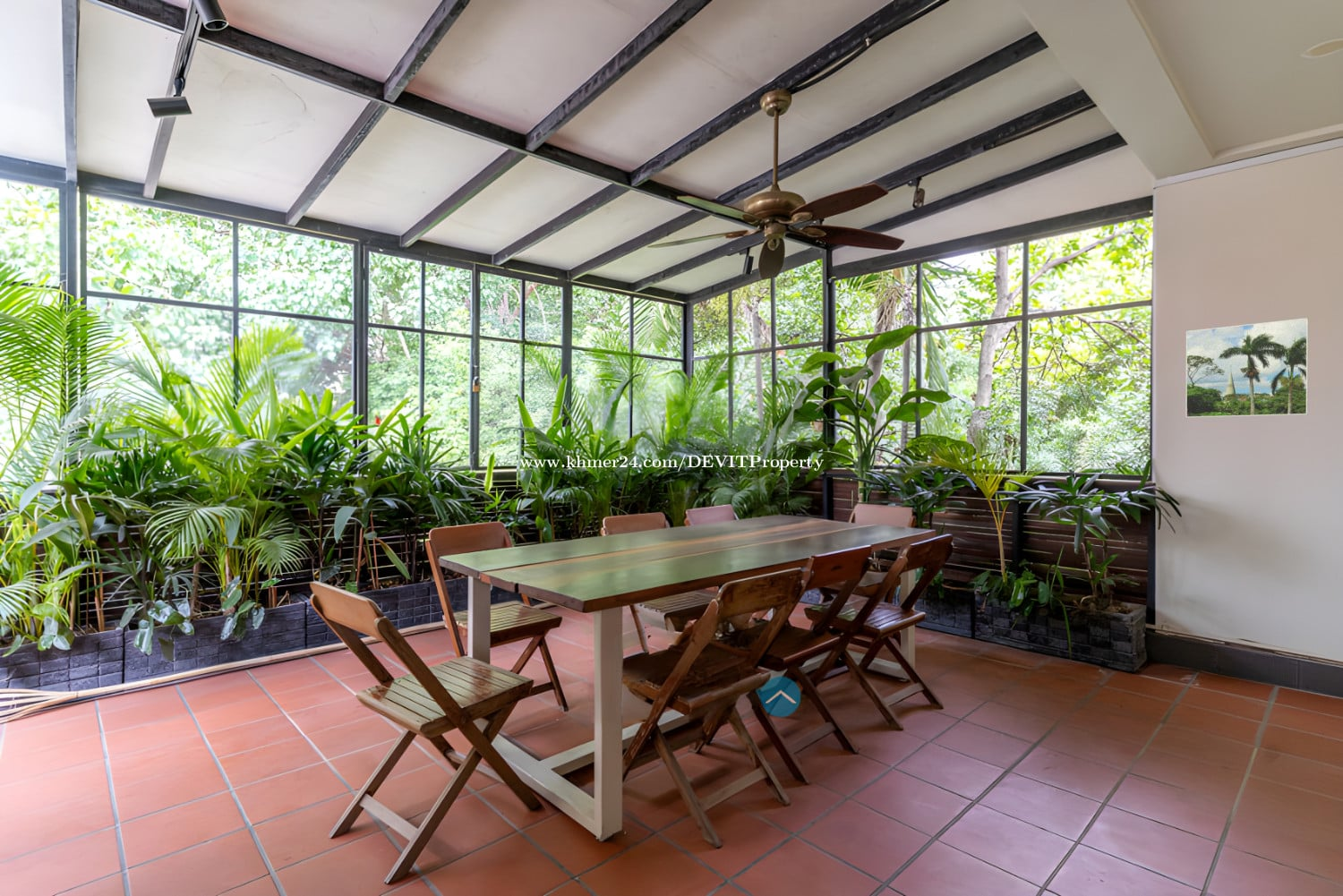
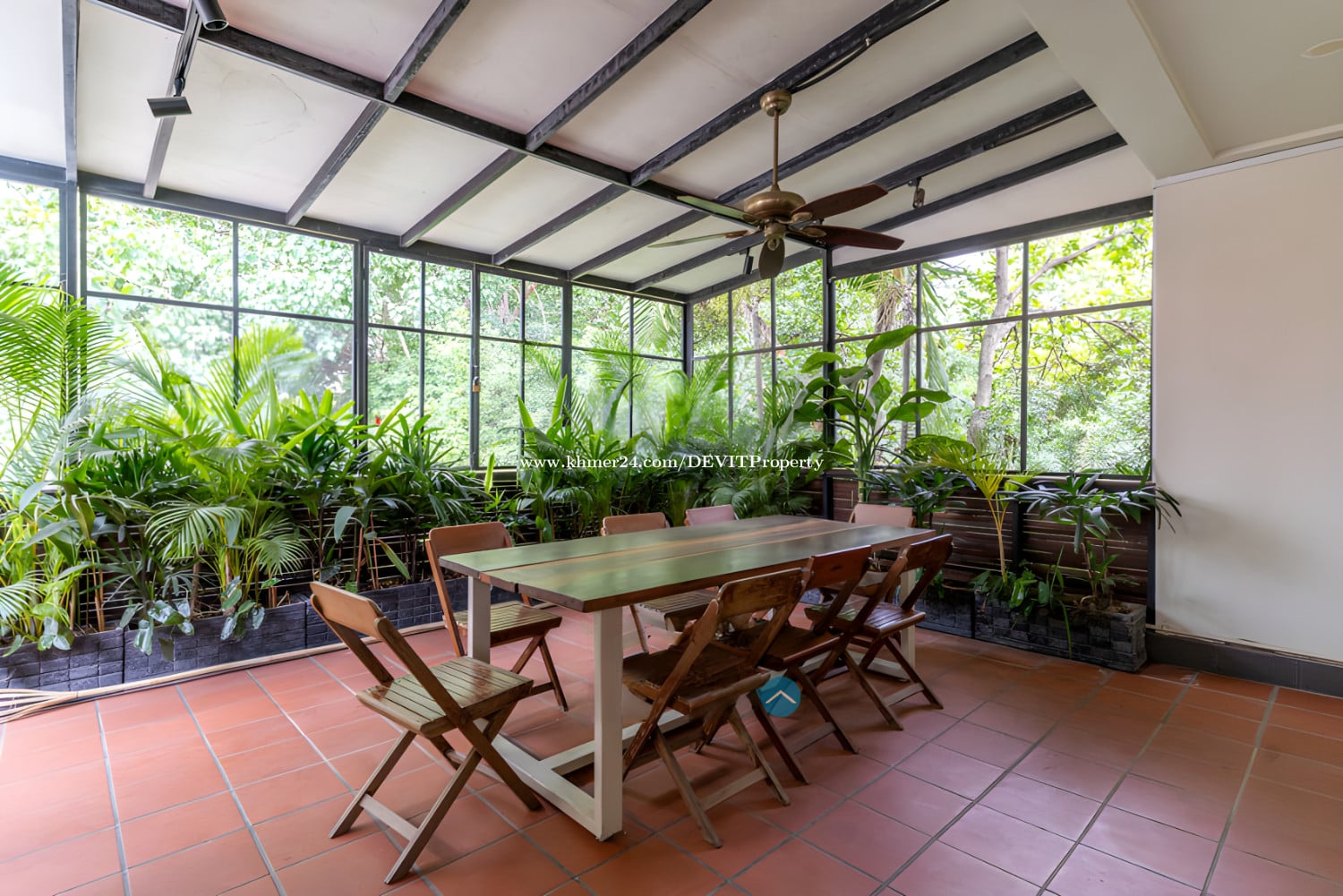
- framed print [1185,317,1309,418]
